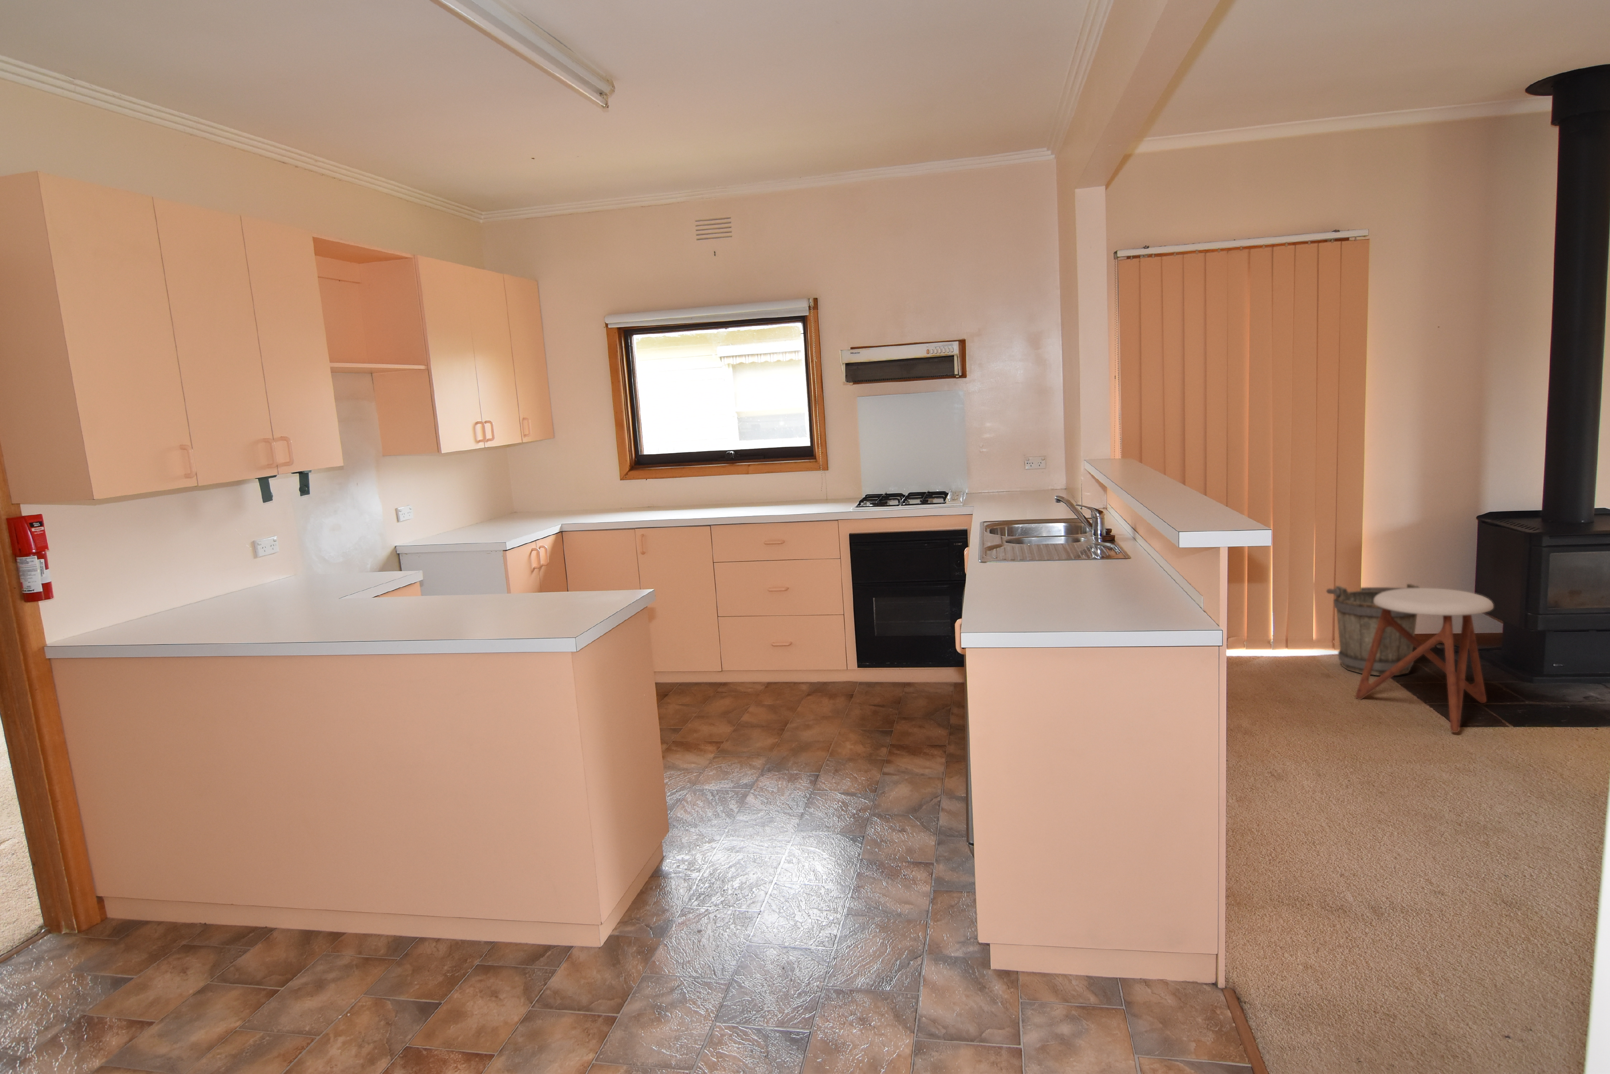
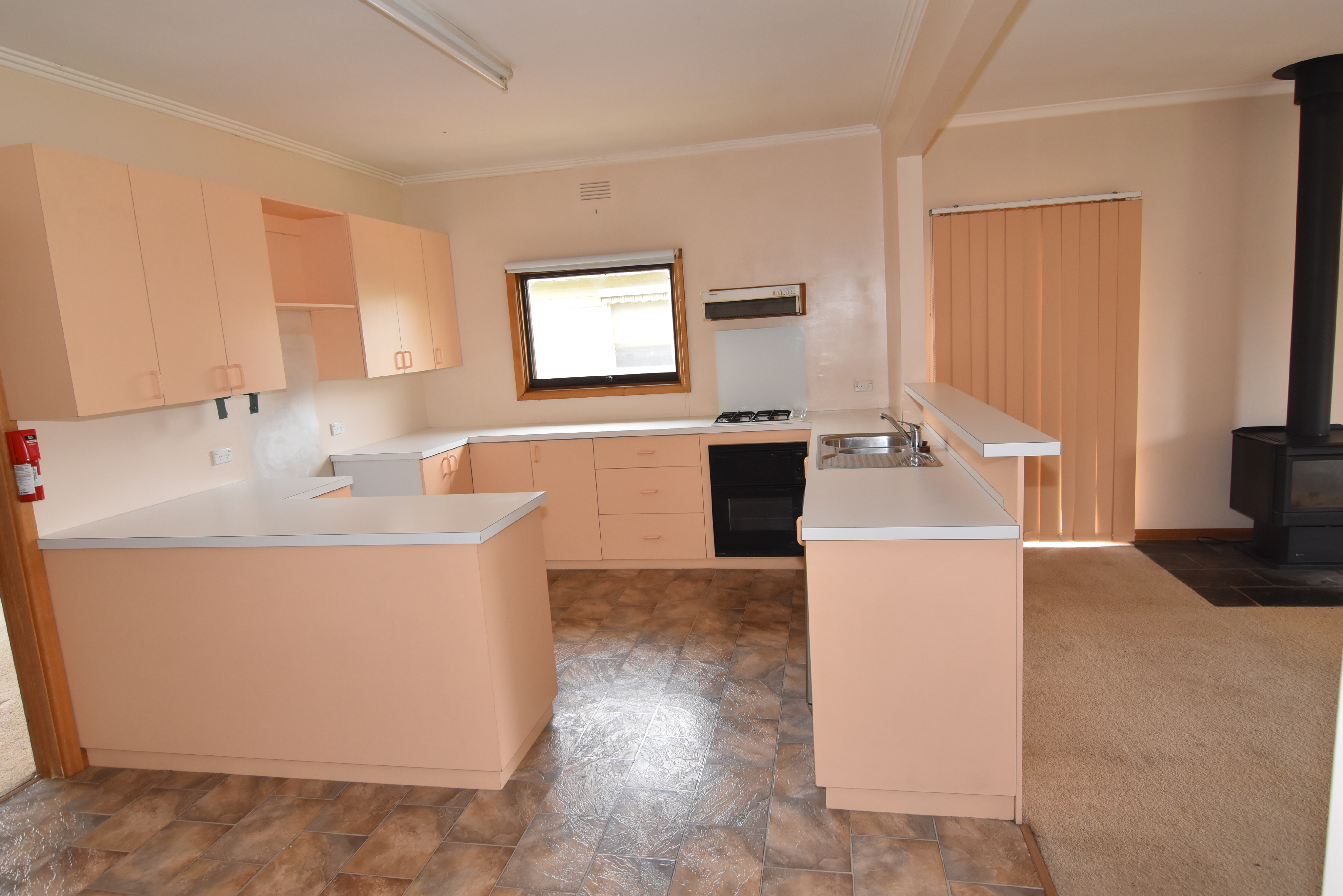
- bucket [1326,584,1419,676]
- stool [1356,587,1494,732]
